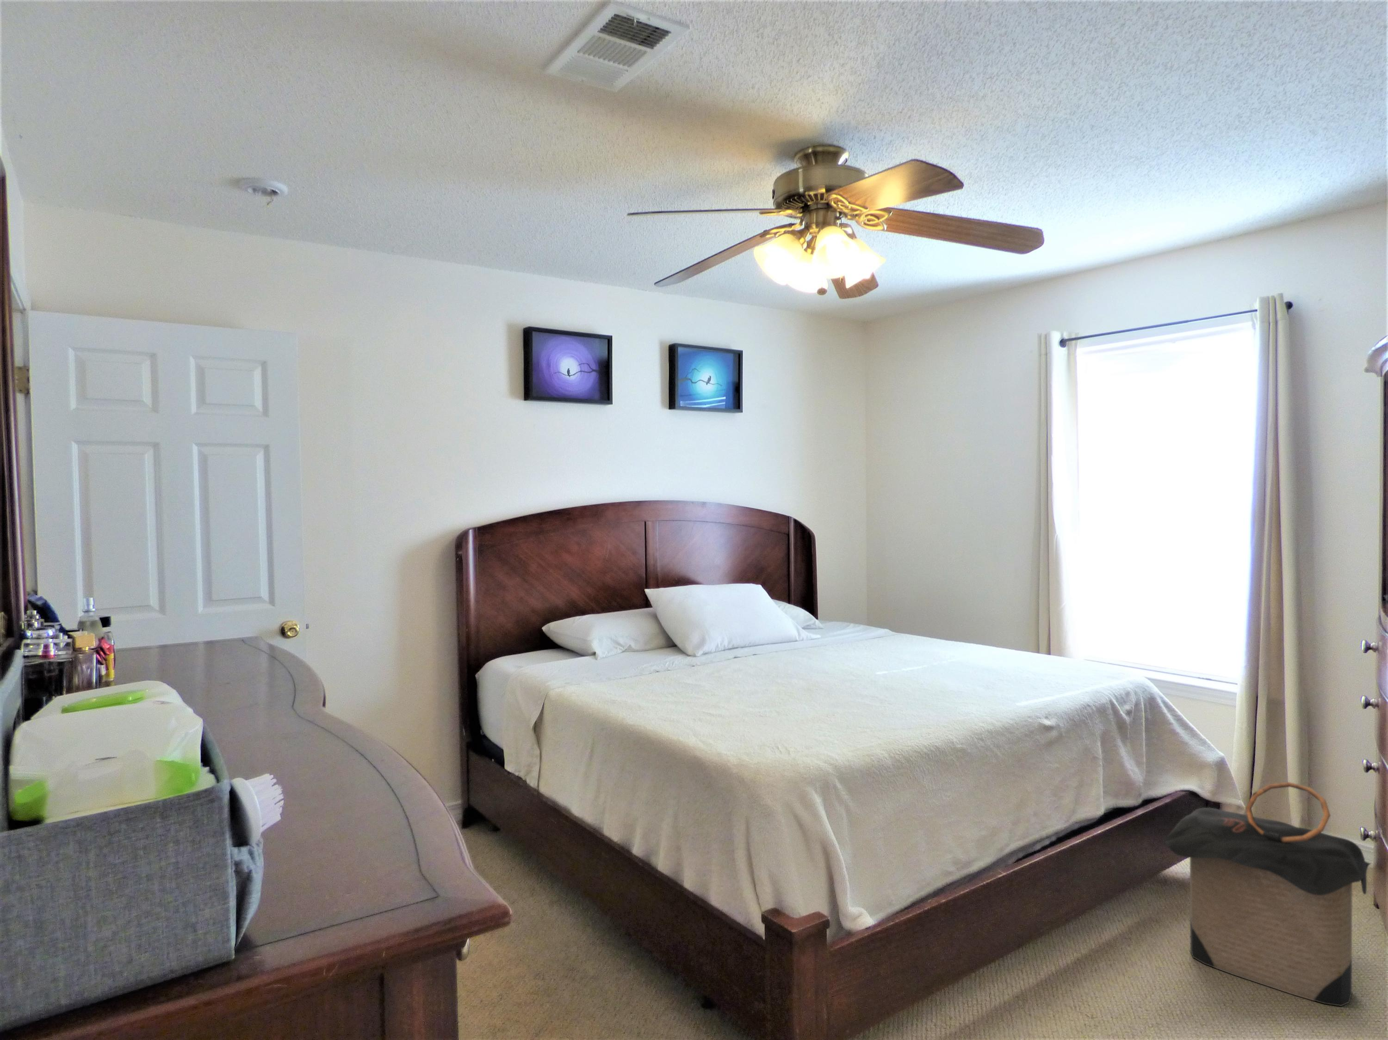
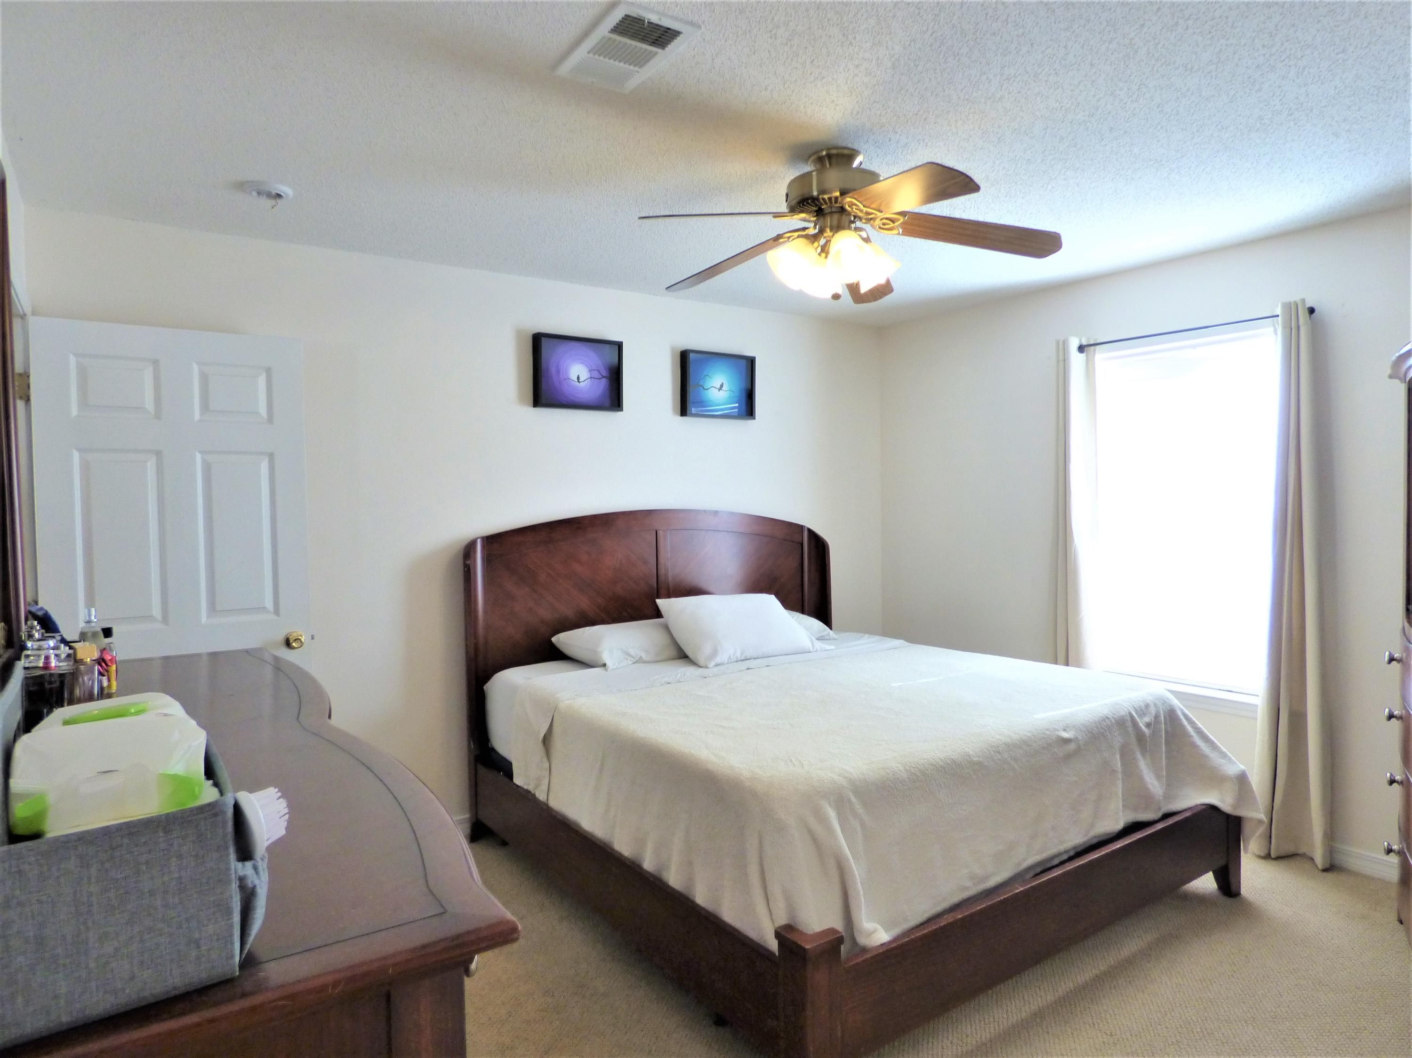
- laundry hamper [1165,781,1372,1007]
